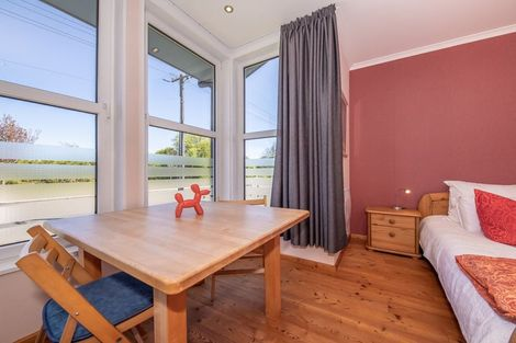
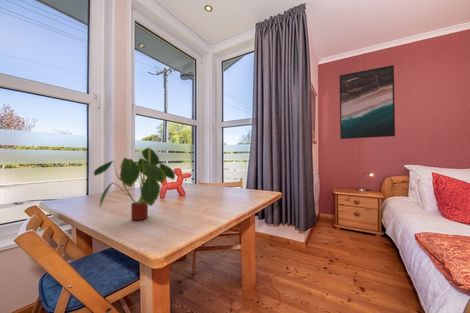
+ plant [92,147,176,221]
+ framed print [338,64,396,140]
